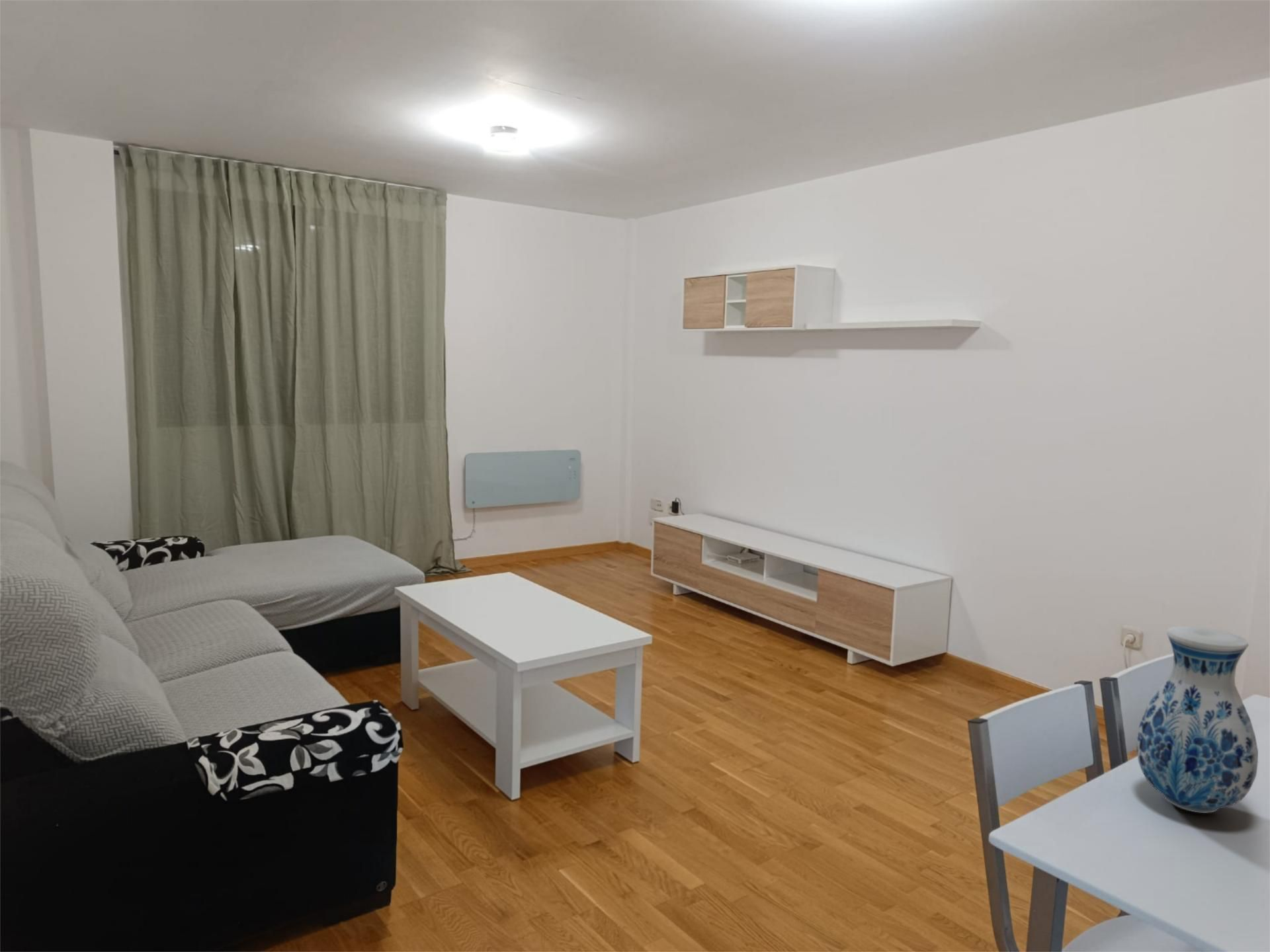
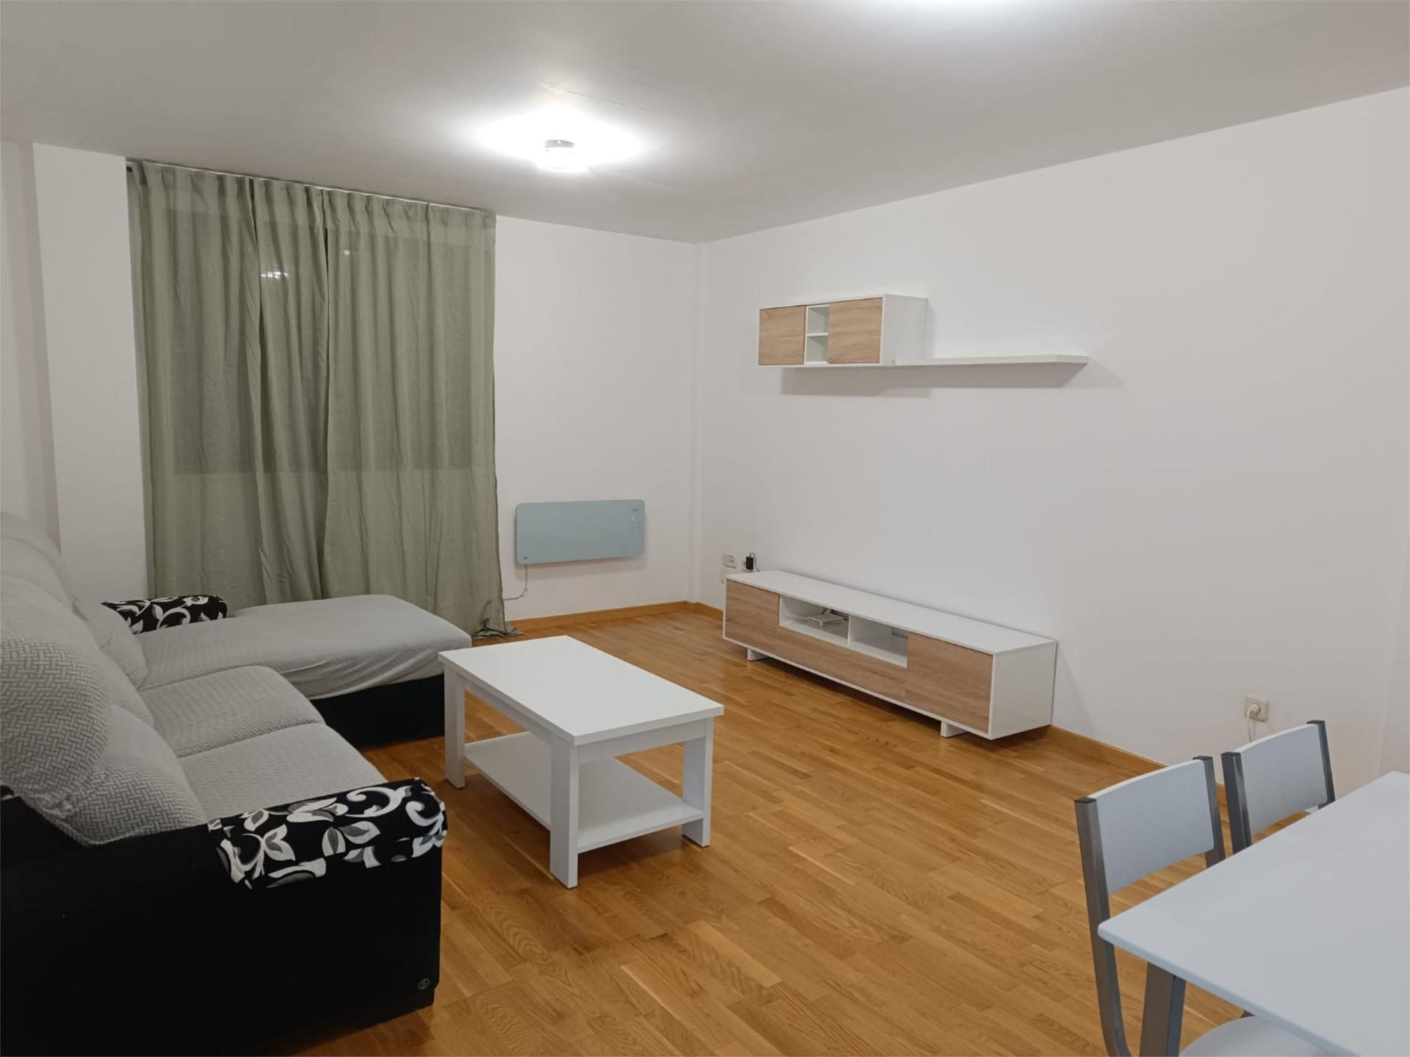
- vase [1136,625,1259,814]
